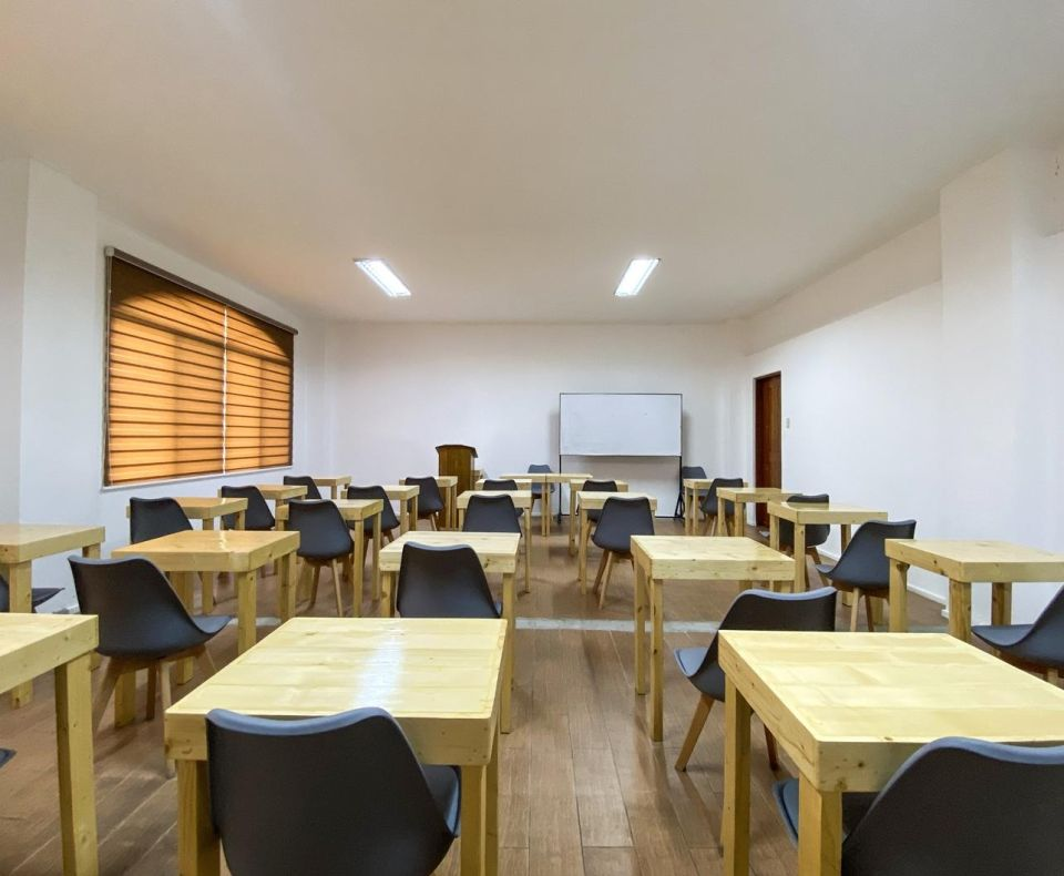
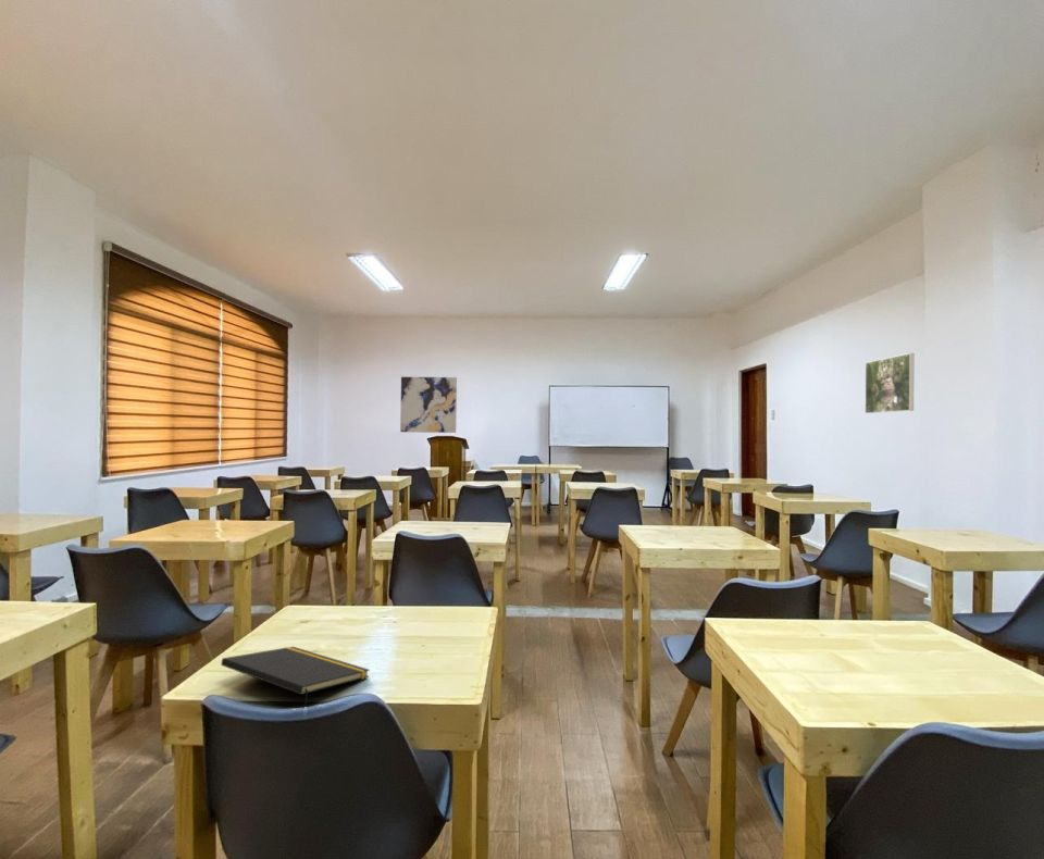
+ wall art [399,376,458,434]
+ notepad [220,646,371,708]
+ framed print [863,352,915,414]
